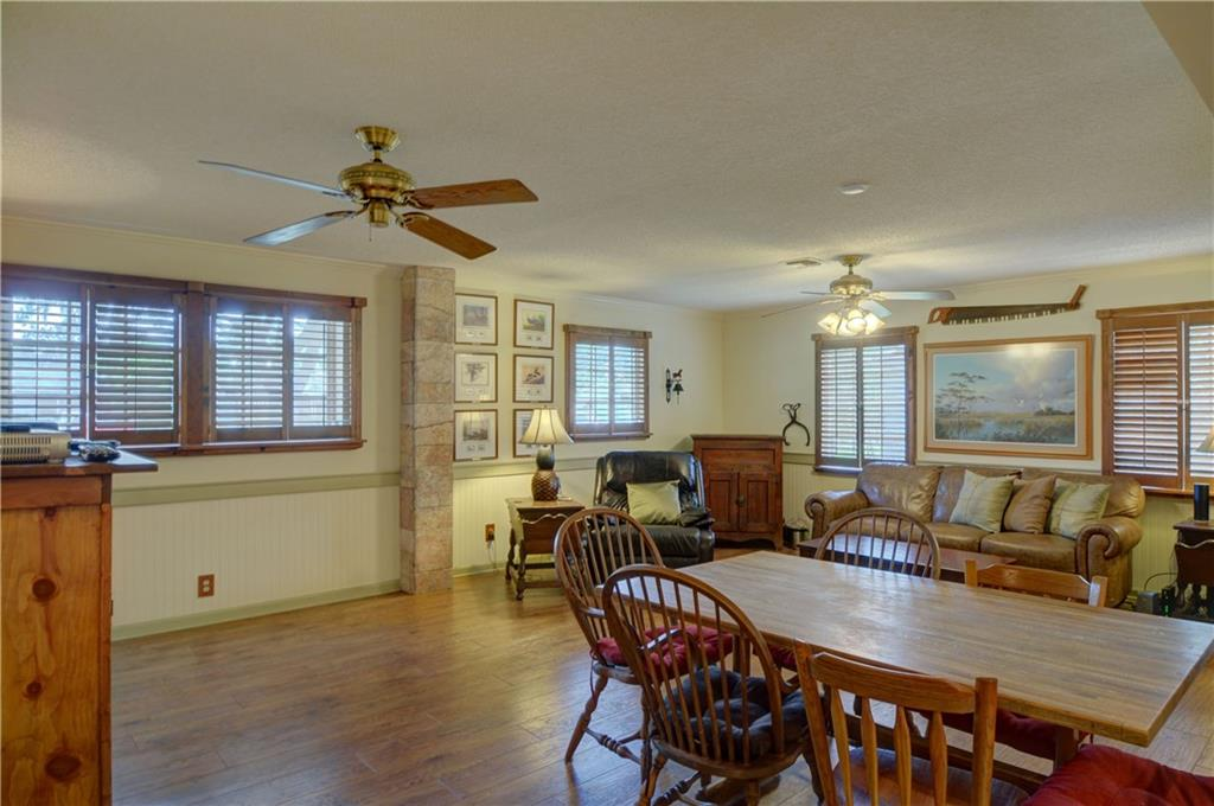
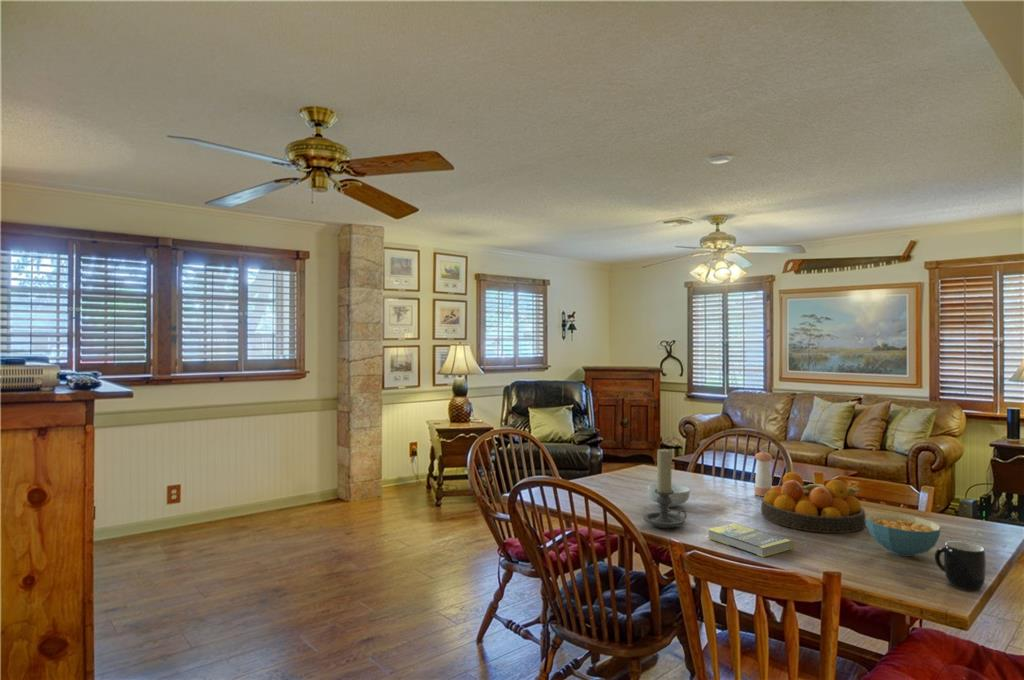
+ fruit bowl [760,471,866,534]
+ cereal bowl [647,483,691,508]
+ mug [934,540,987,592]
+ candle holder [642,447,687,529]
+ book [706,522,793,558]
+ pepper shaker [754,450,773,497]
+ cereal bowl [865,512,942,557]
